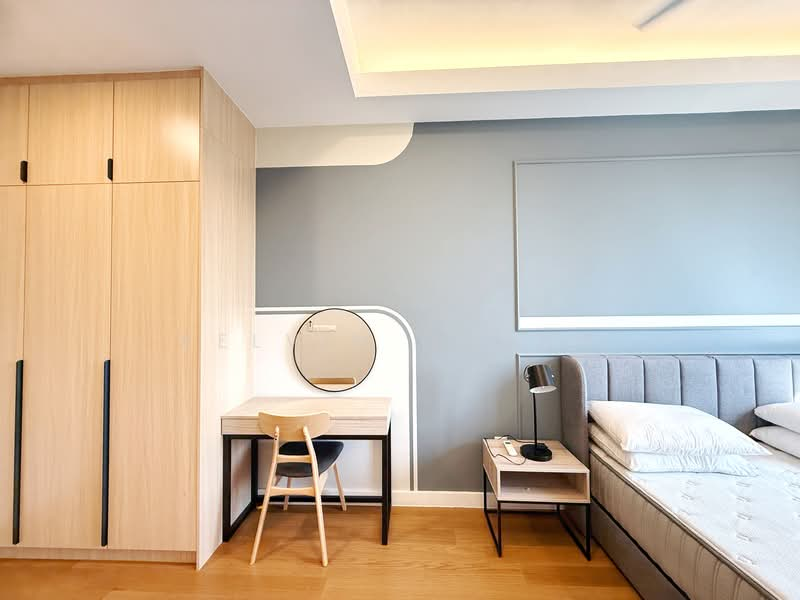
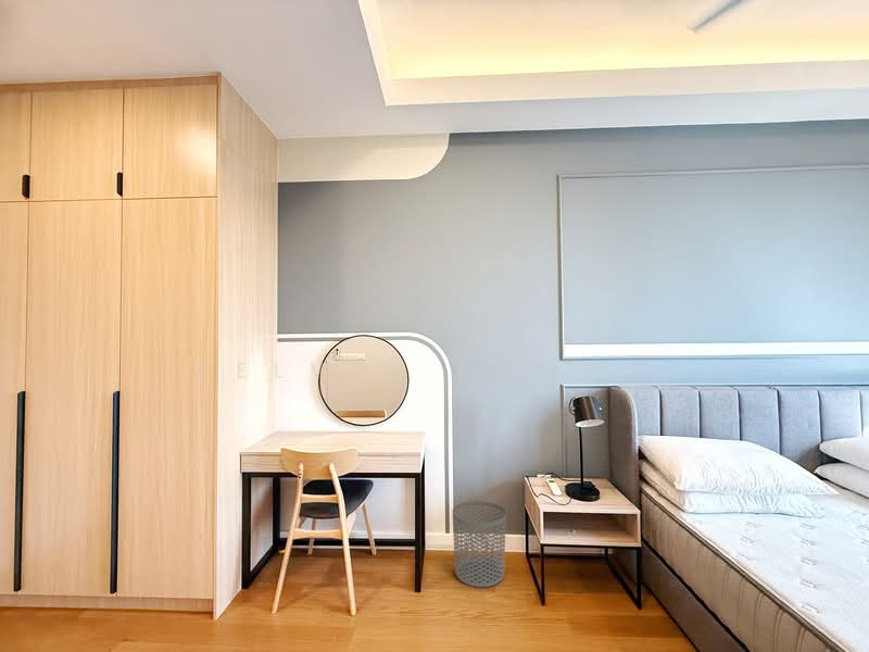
+ waste bin [451,500,507,588]
